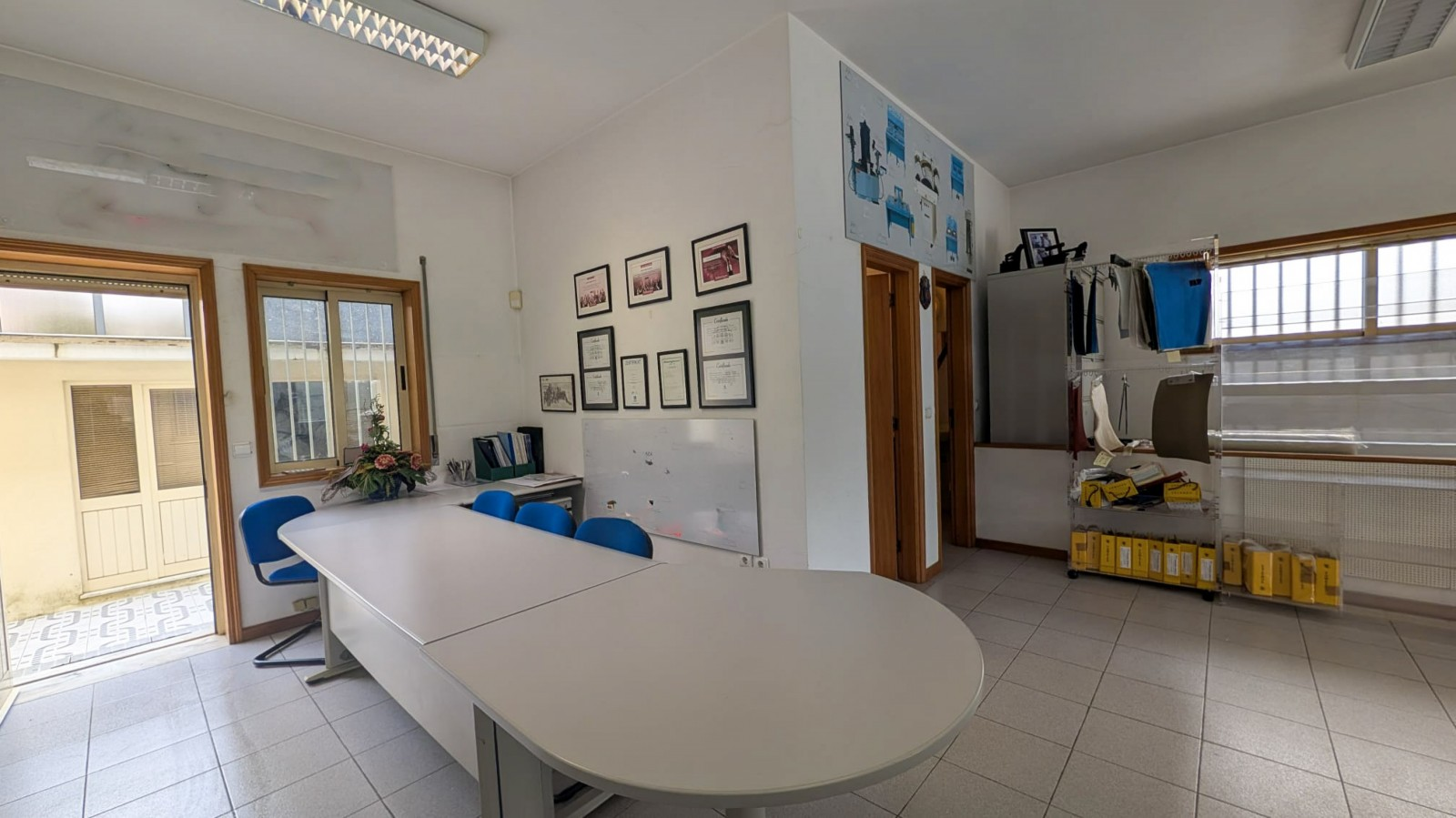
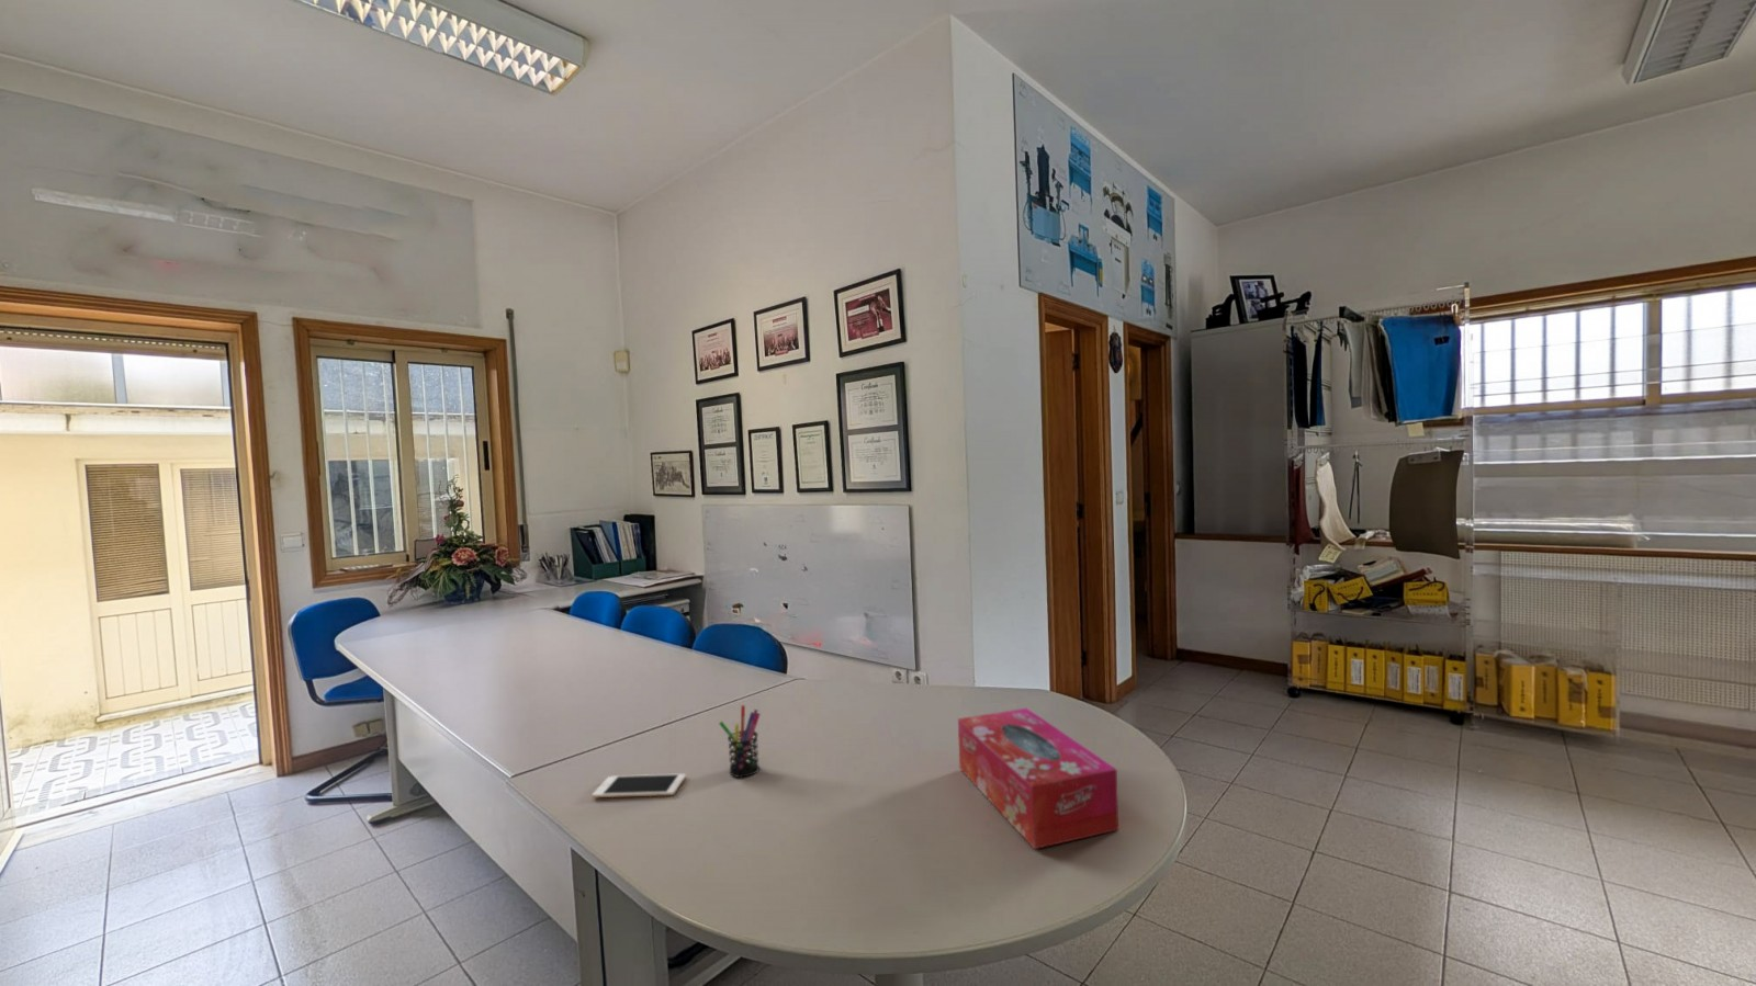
+ cell phone [591,773,687,798]
+ tissue box [958,706,1119,850]
+ pen holder [718,704,762,779]
